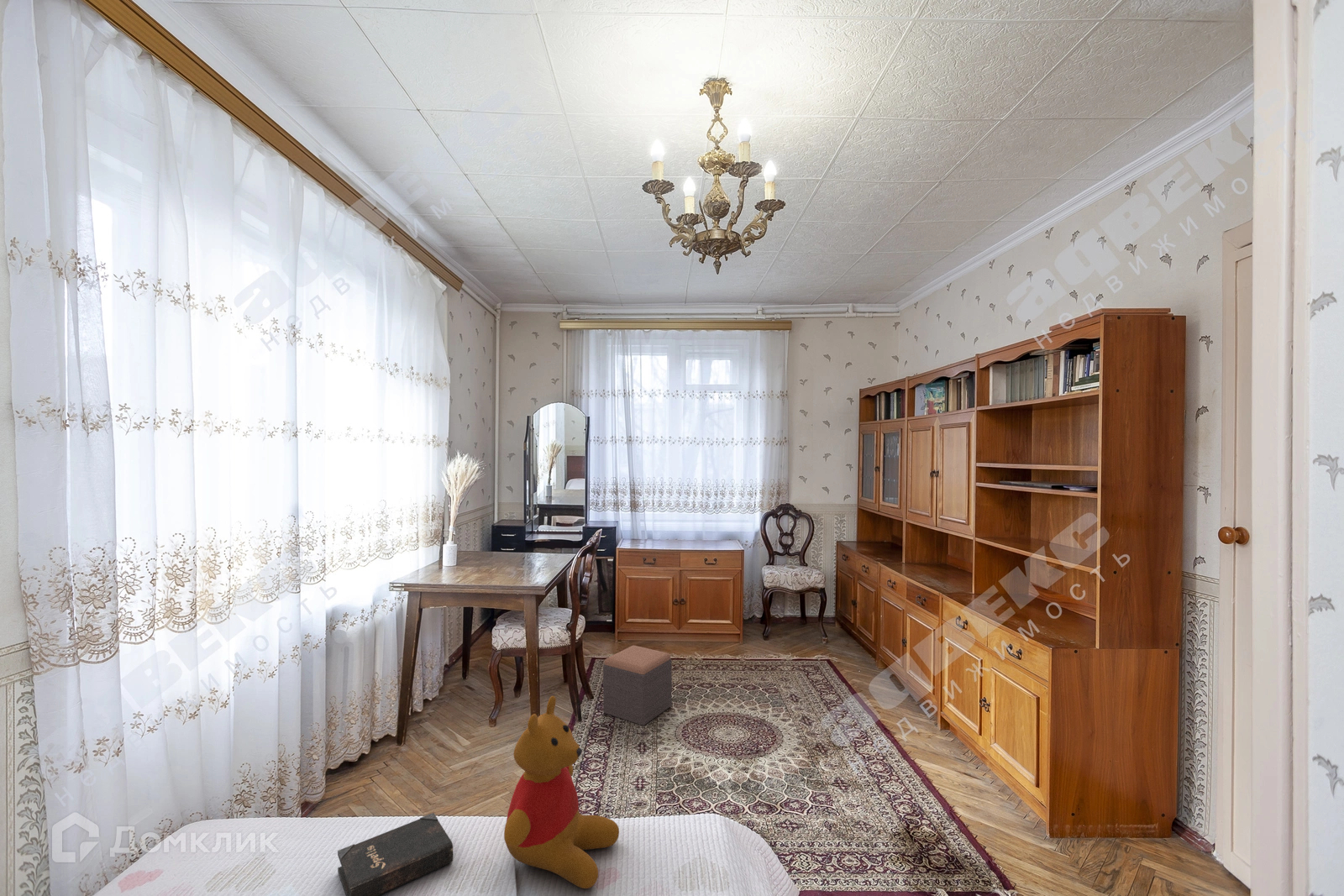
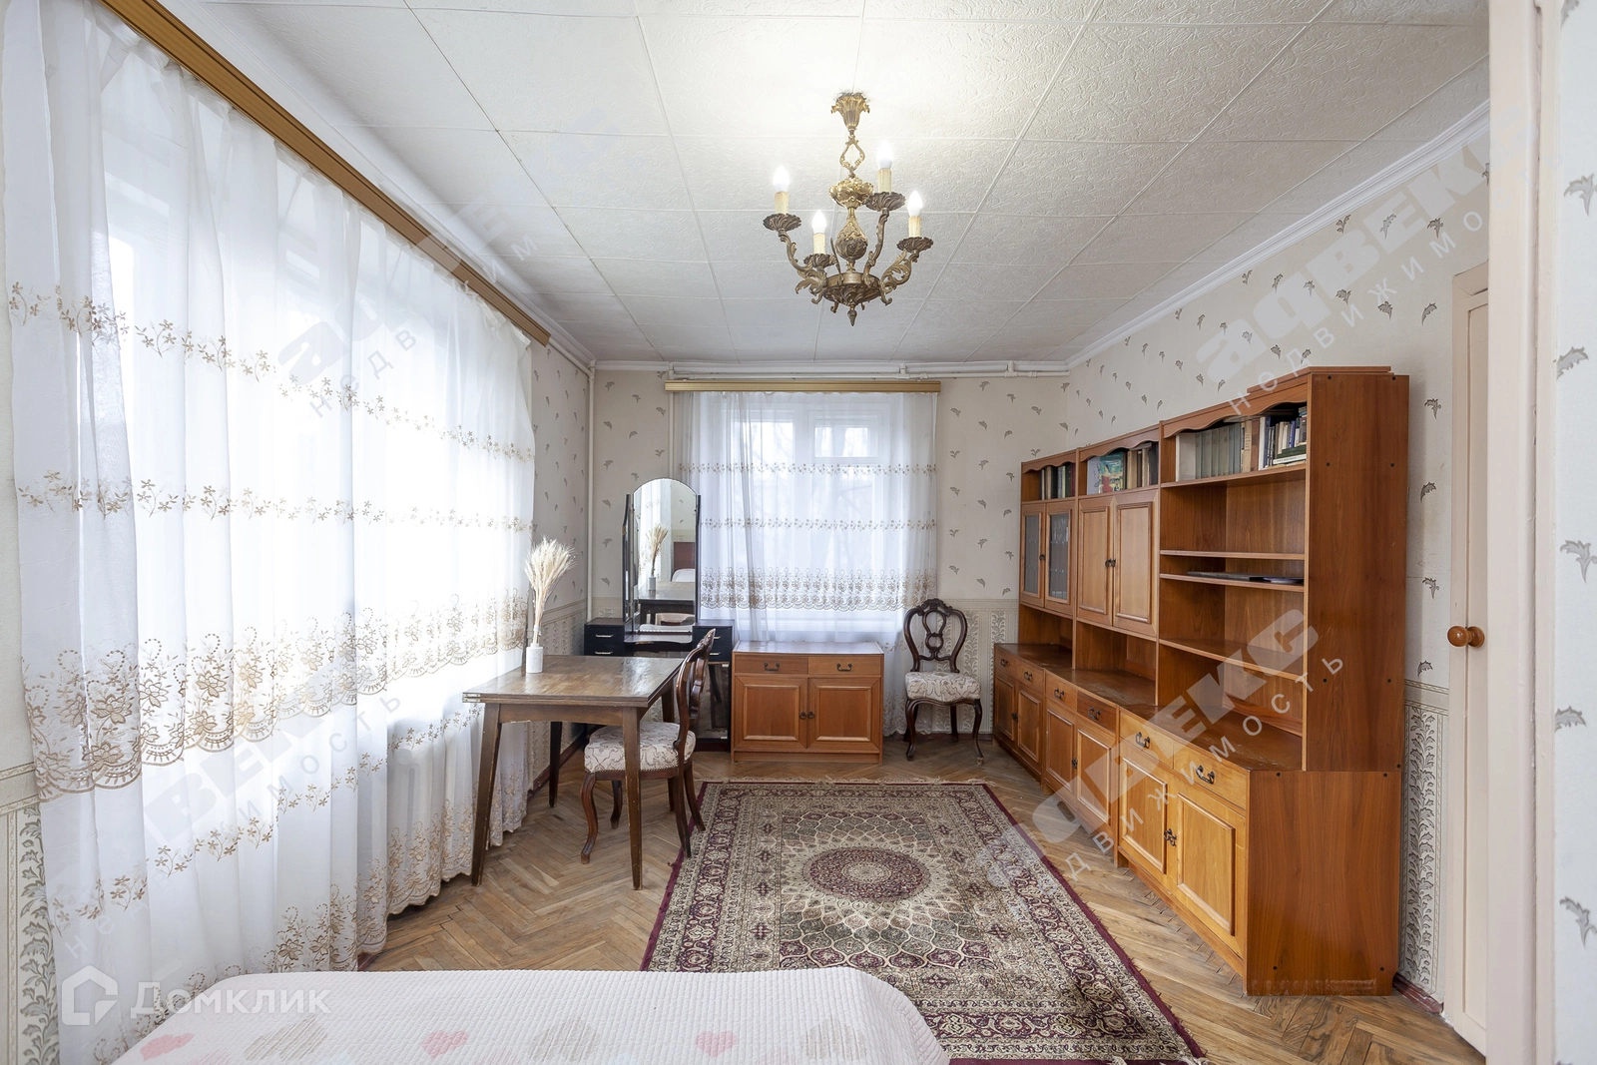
- teddy bear [503,695,620,889]
- hardback book [337,812,454,896]
- footstool [602,645,673,726]
